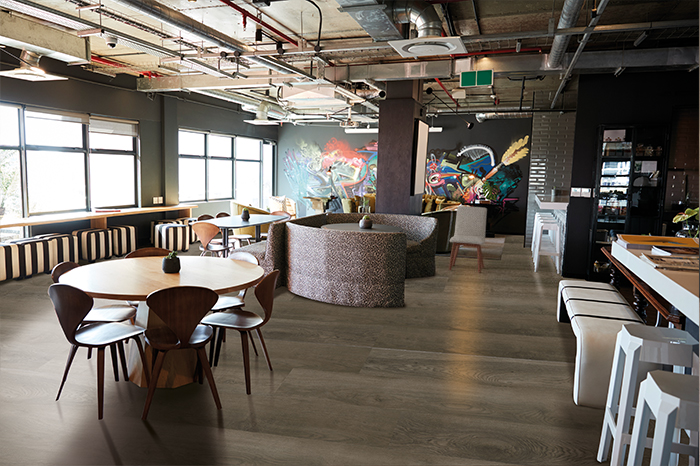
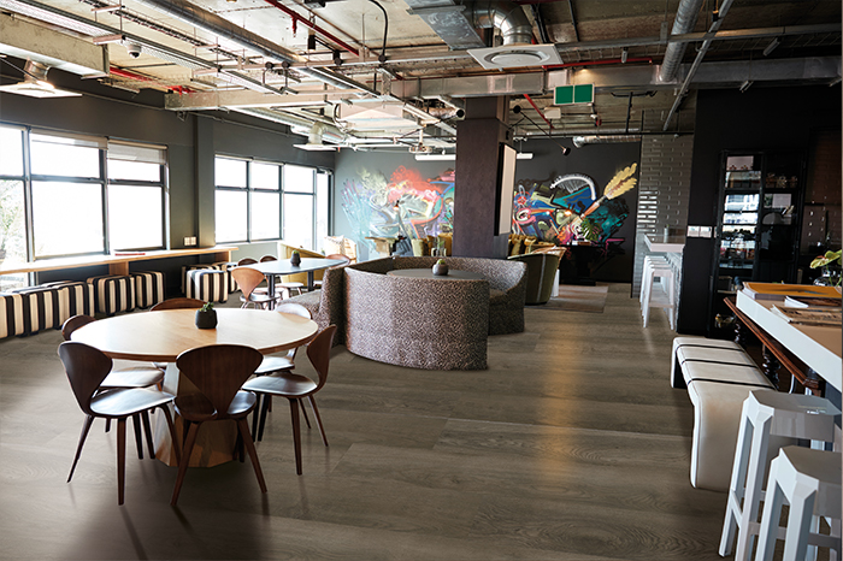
- chair [448,205,488,274]
